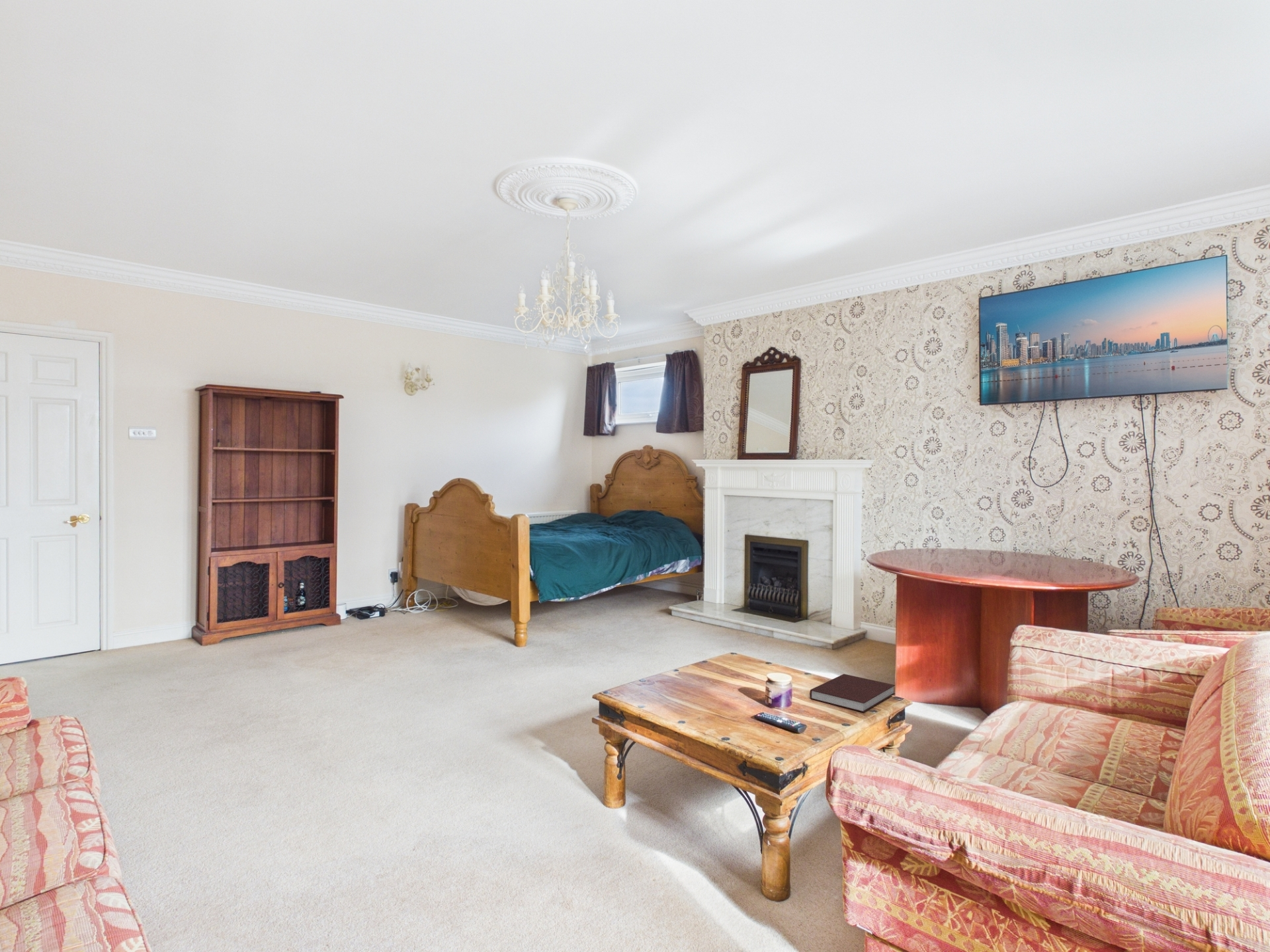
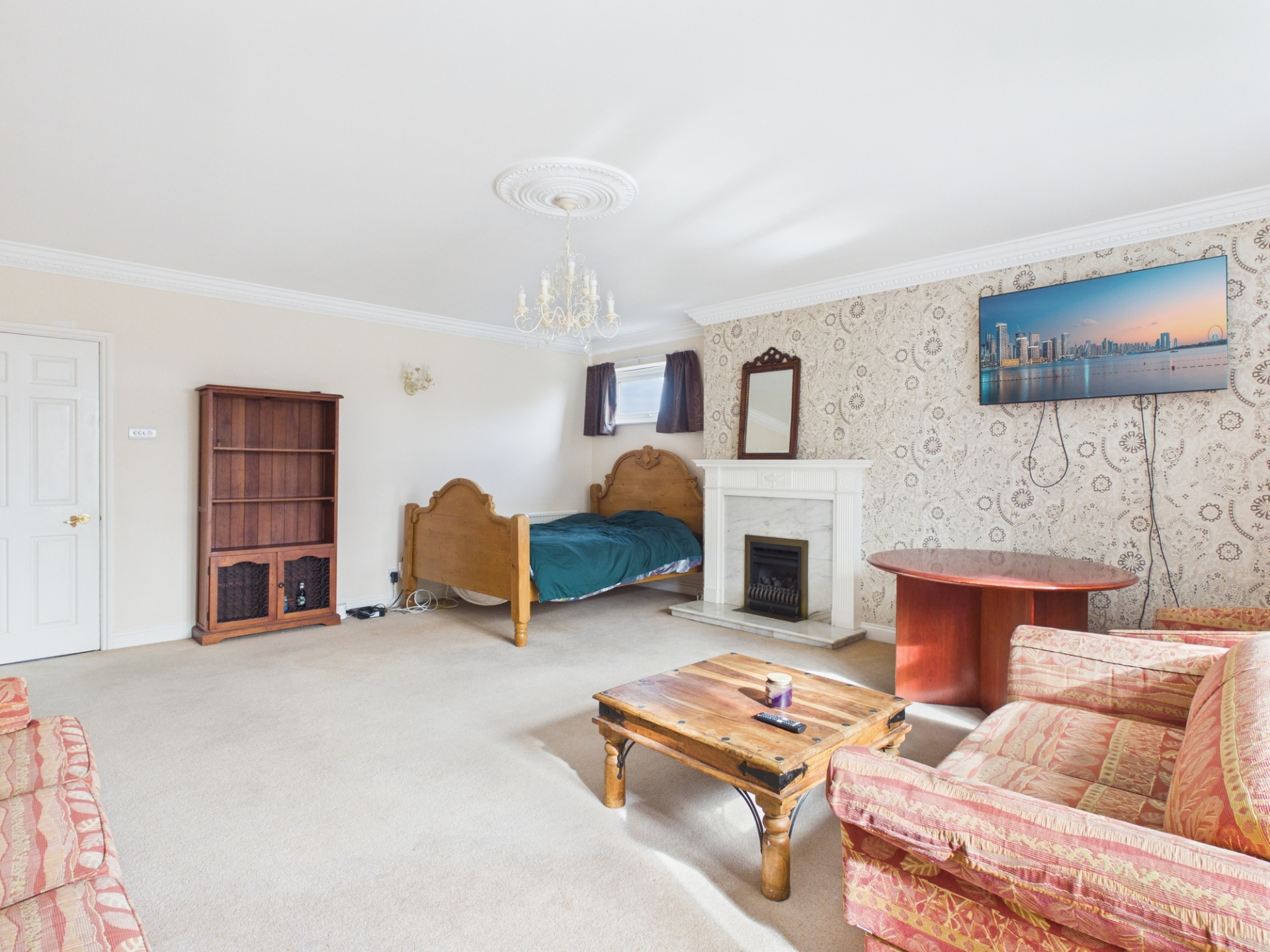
- notebook [809,673,896,713]
